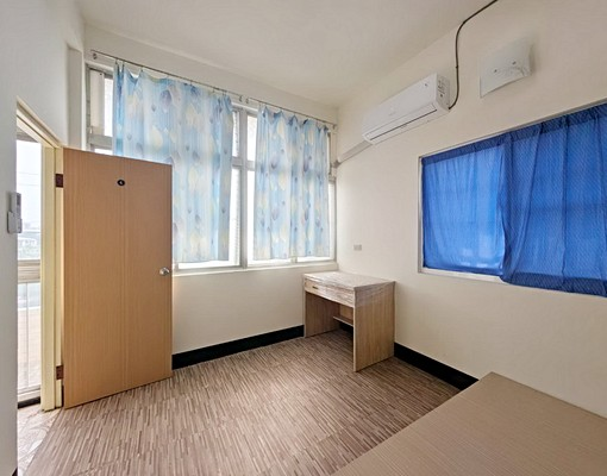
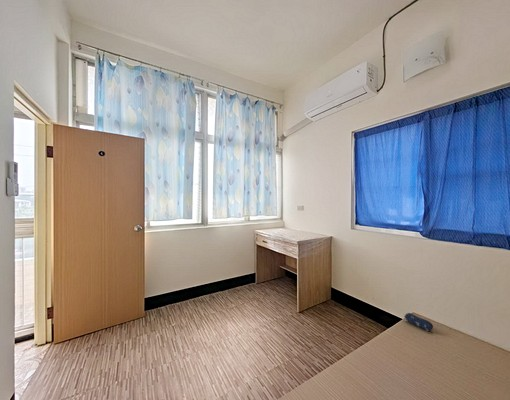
+ pencil case [403,312,434,332]
